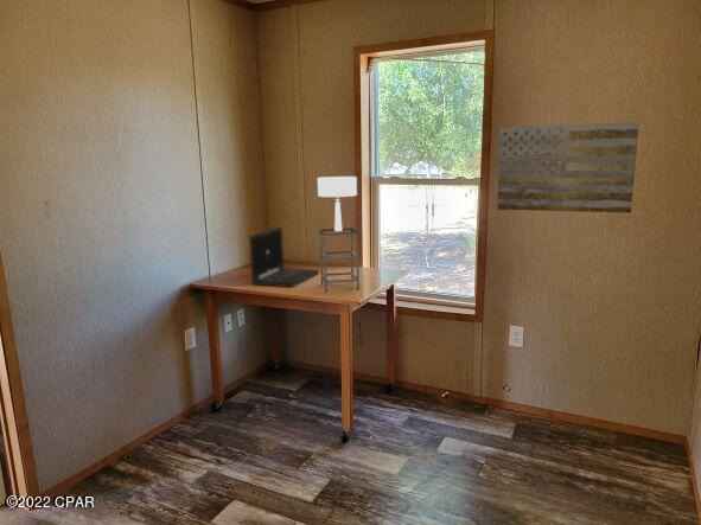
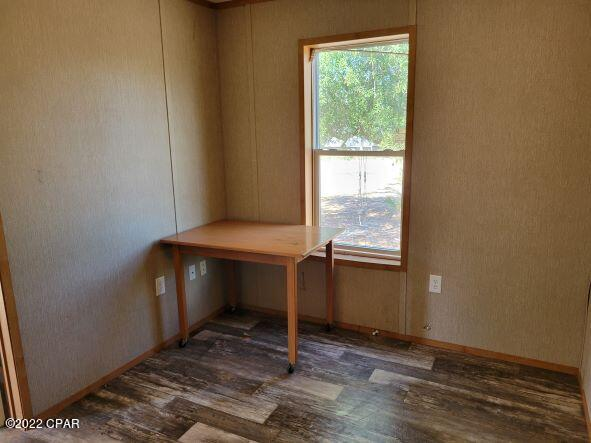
- laptop [248,226,321,288]
- table lamp [317,175,361,293]
- wall art [496,121,641,215]
